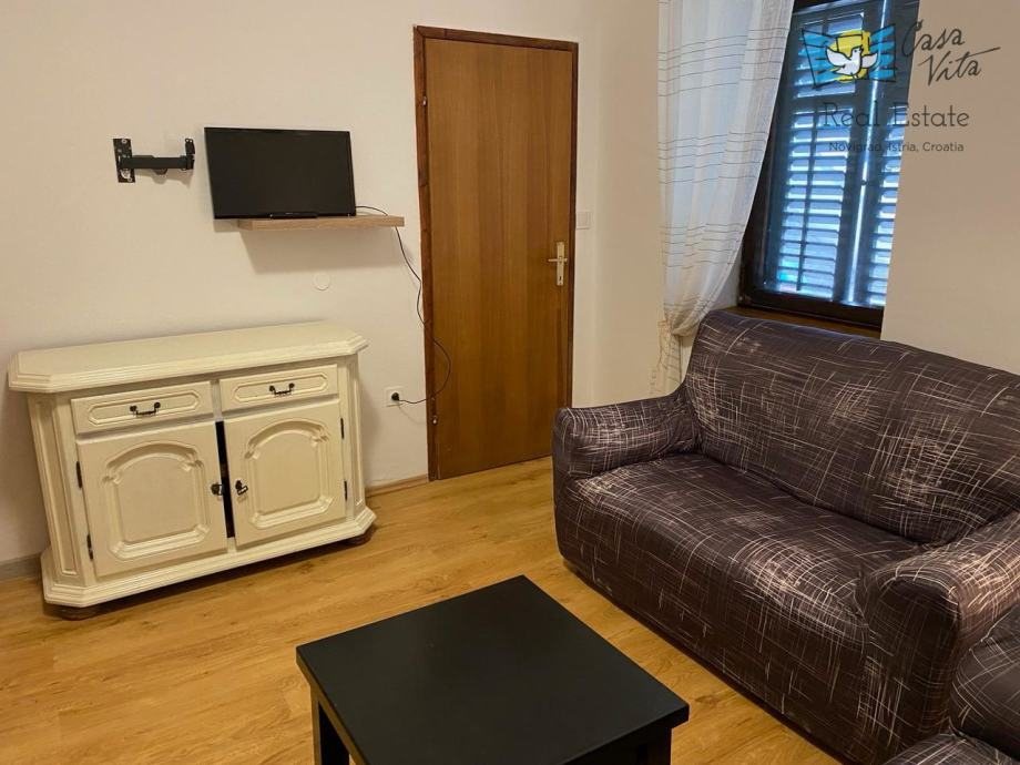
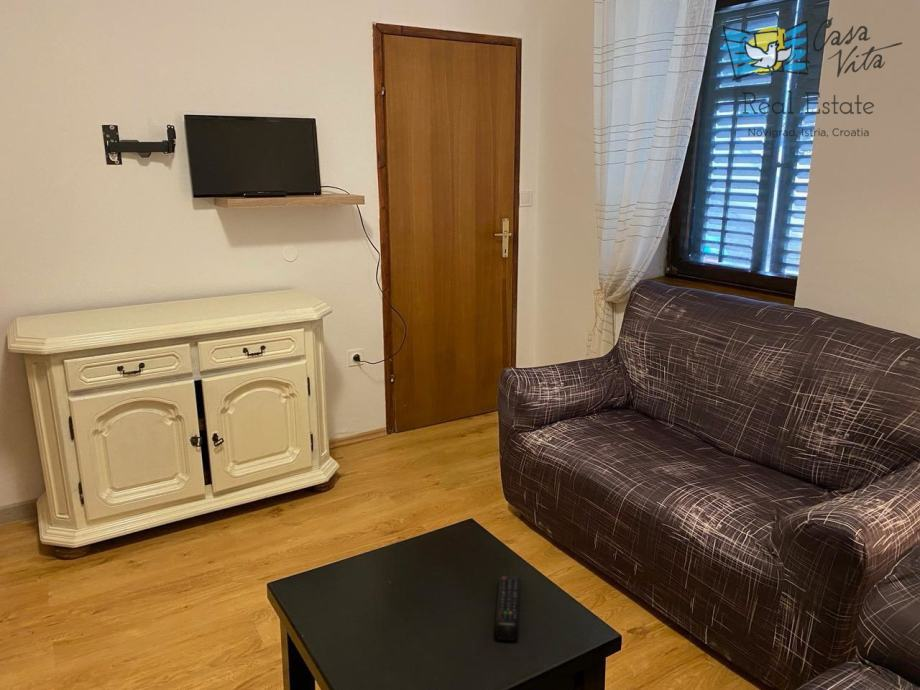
+ remote control [494,575,522,642]
